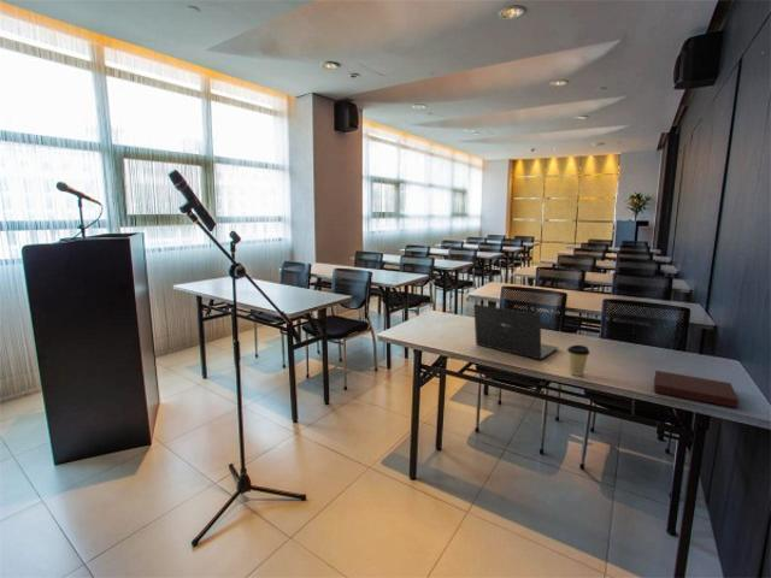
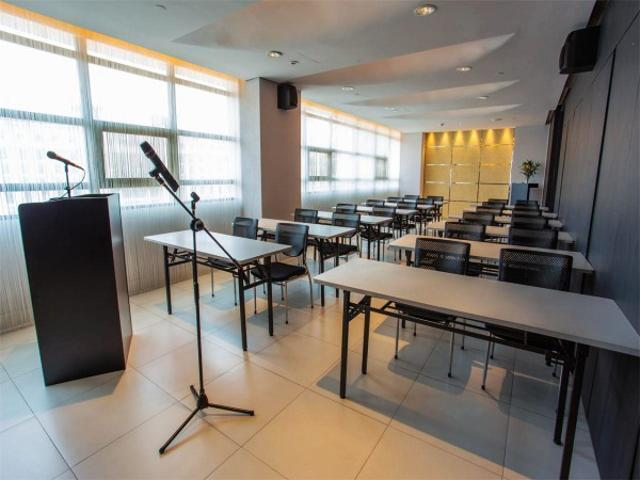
- coffee cup [566,343,592,377]
- notebook [653,370,740,409]
- laptop [472,303,560,360]
